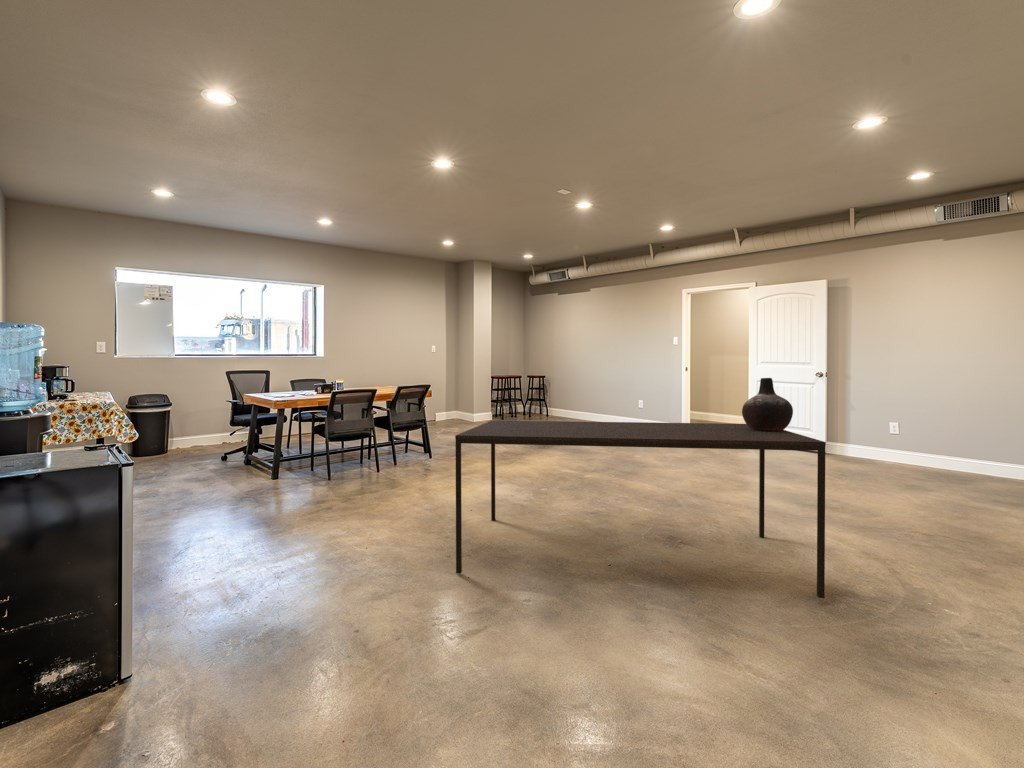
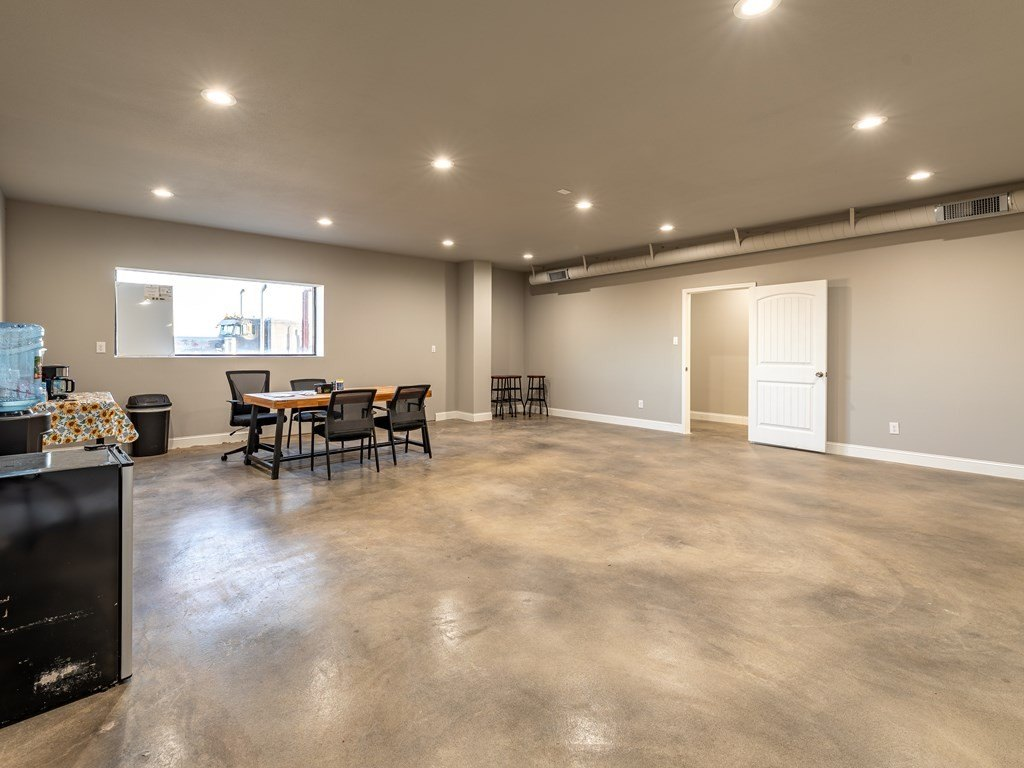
- dining table [454,420,827,599]
- vase [741,377,794,431]
